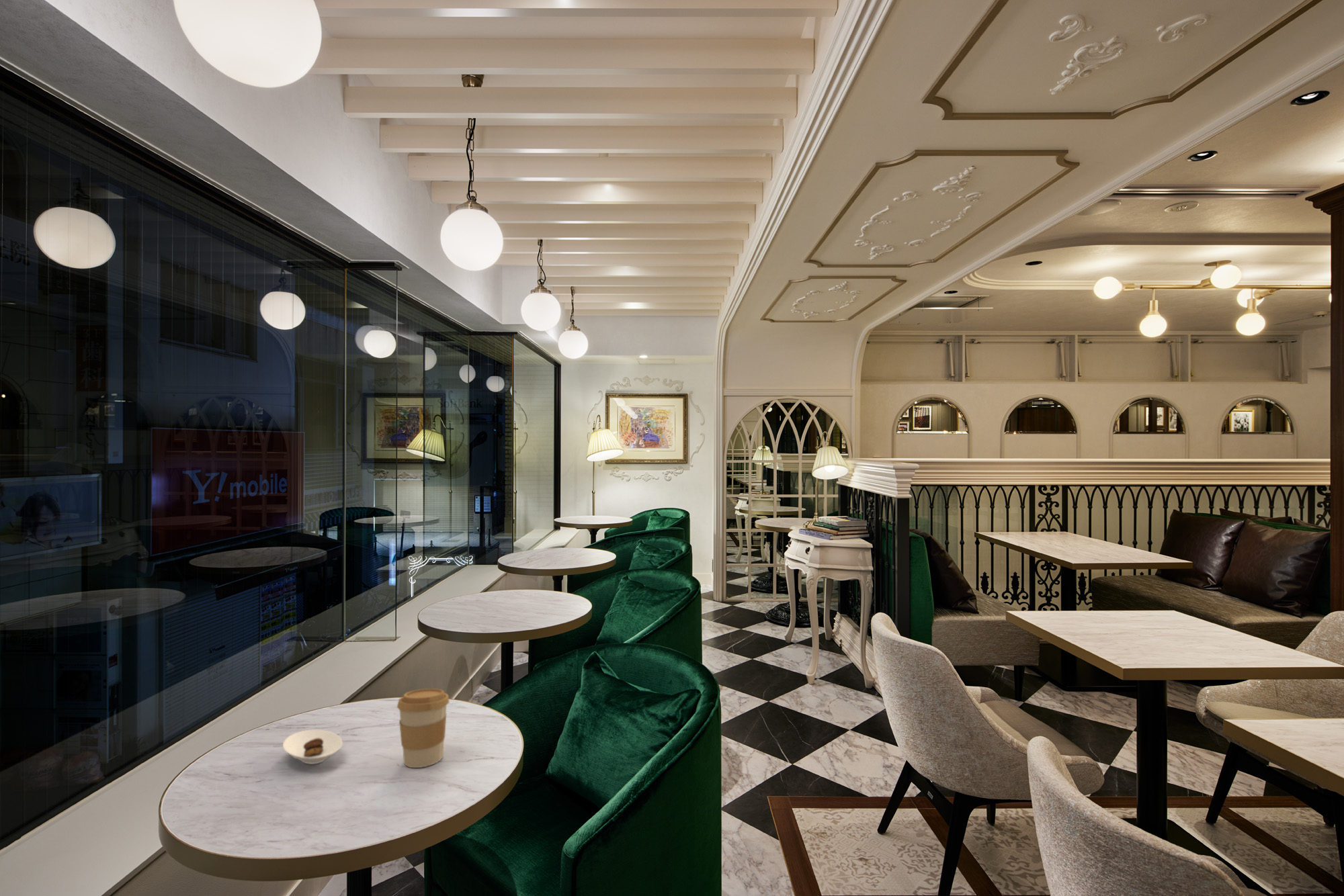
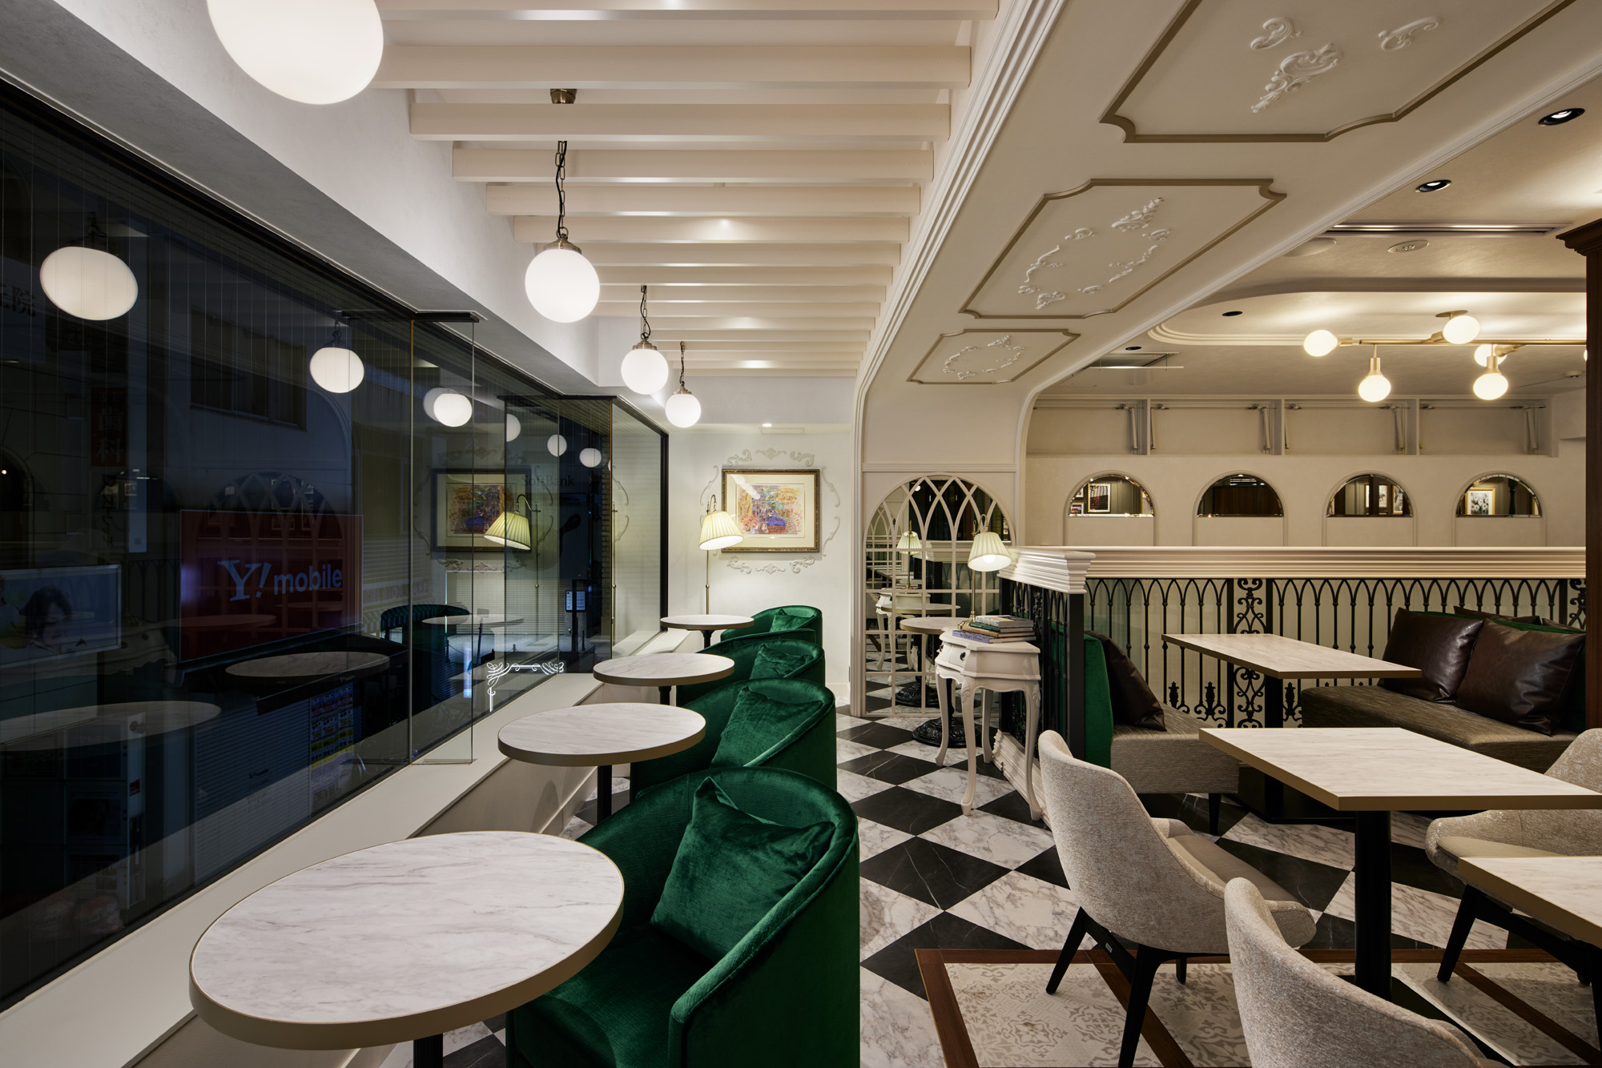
- coffee cup [396,688,450,768]
- saucer [282,729,343,765]
